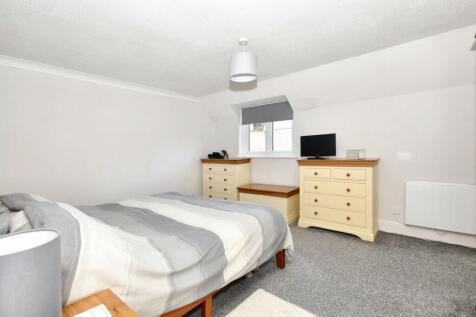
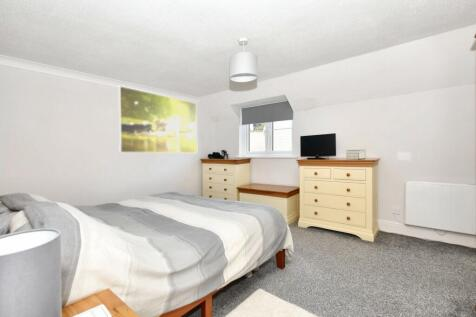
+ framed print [118,85,198,154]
